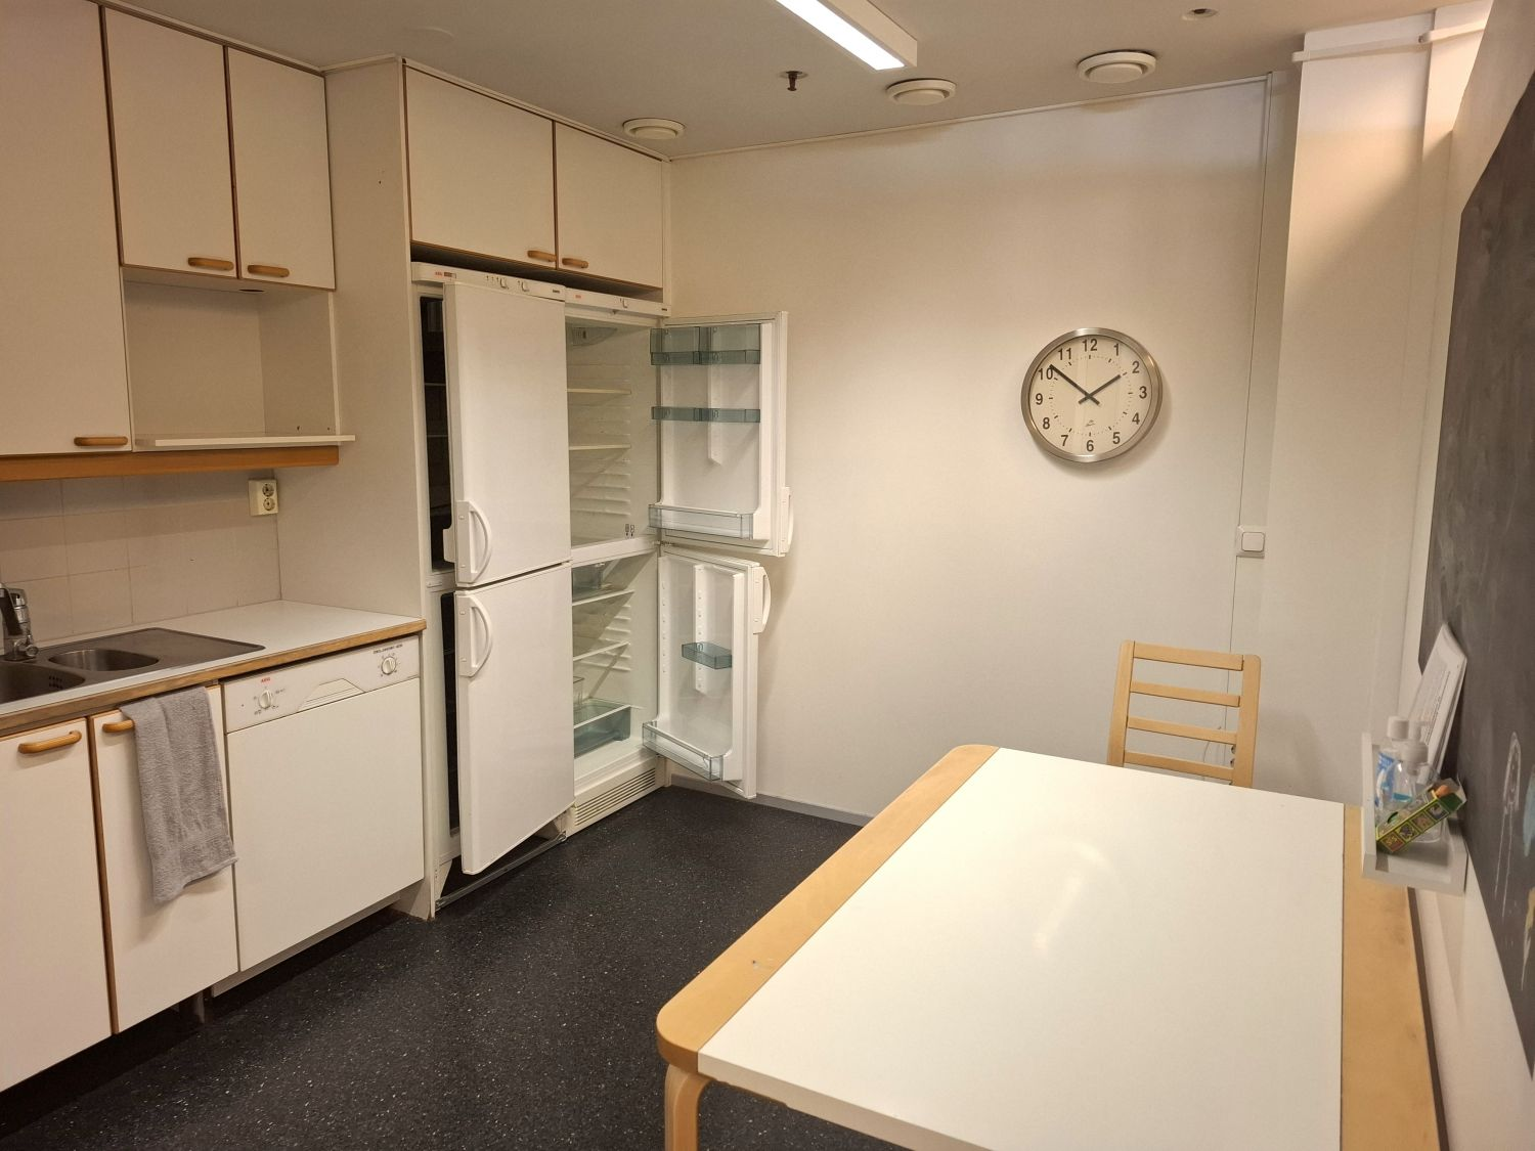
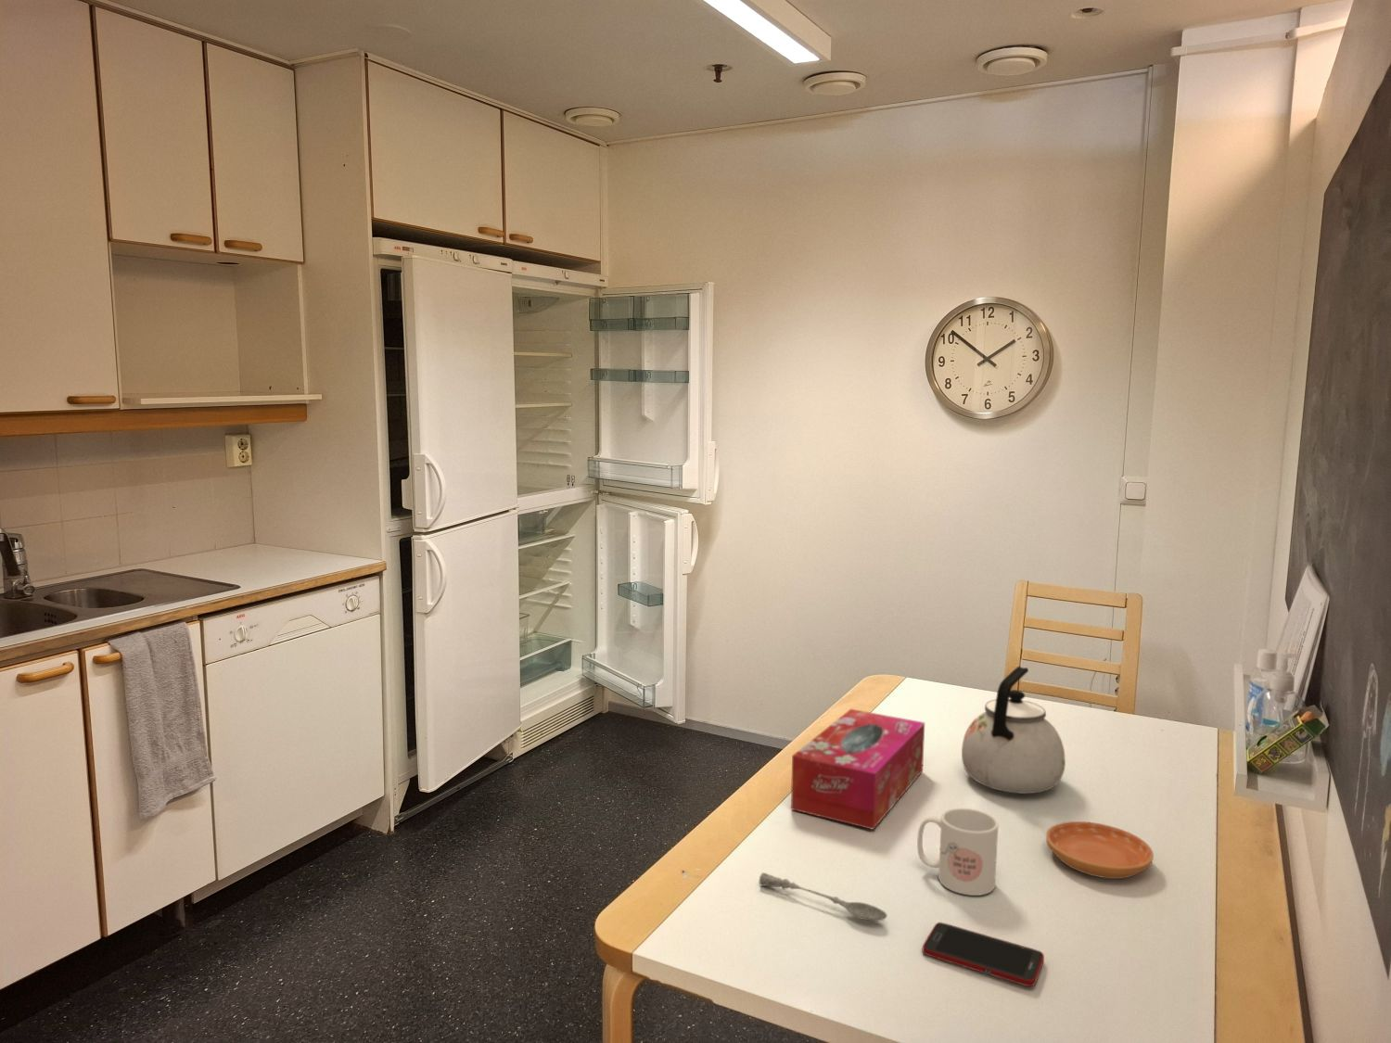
+ cell phone [922,921,1045,987]
+ mug [917,807,1000,896]
+ tissue box [790,709,926,830]
+ saucer [1045,821,1154,880]
+ kettle [961,666,1067,794]
+ soupspoon [759,871,887,922]
